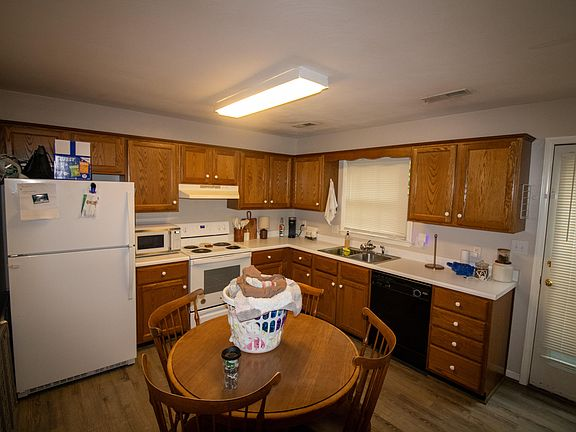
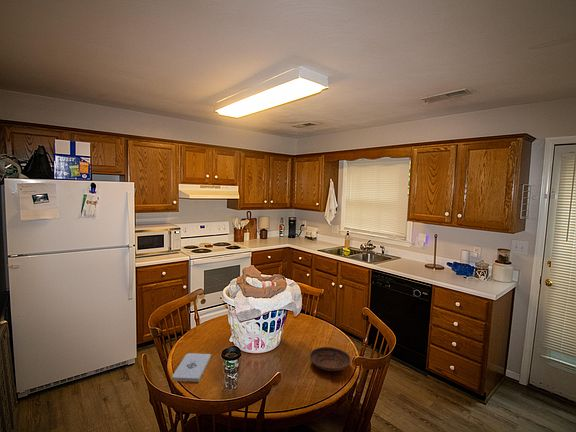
+ bowl [308,346,352,372]
+ notepad [171,352,212,383]
